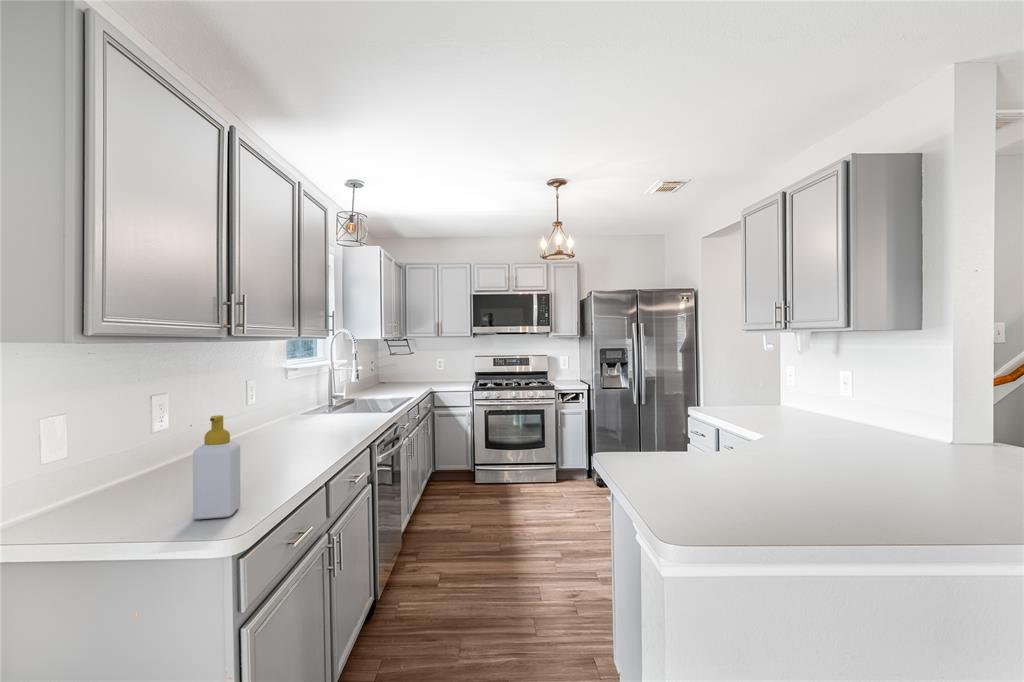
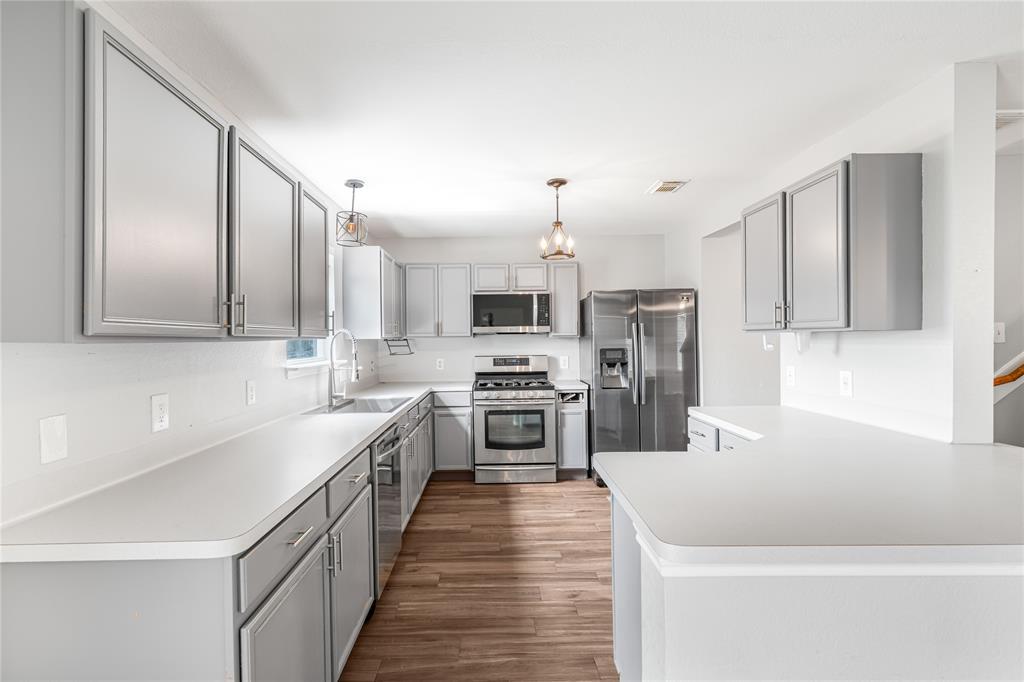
- soap bottle [192,414,241,520]
